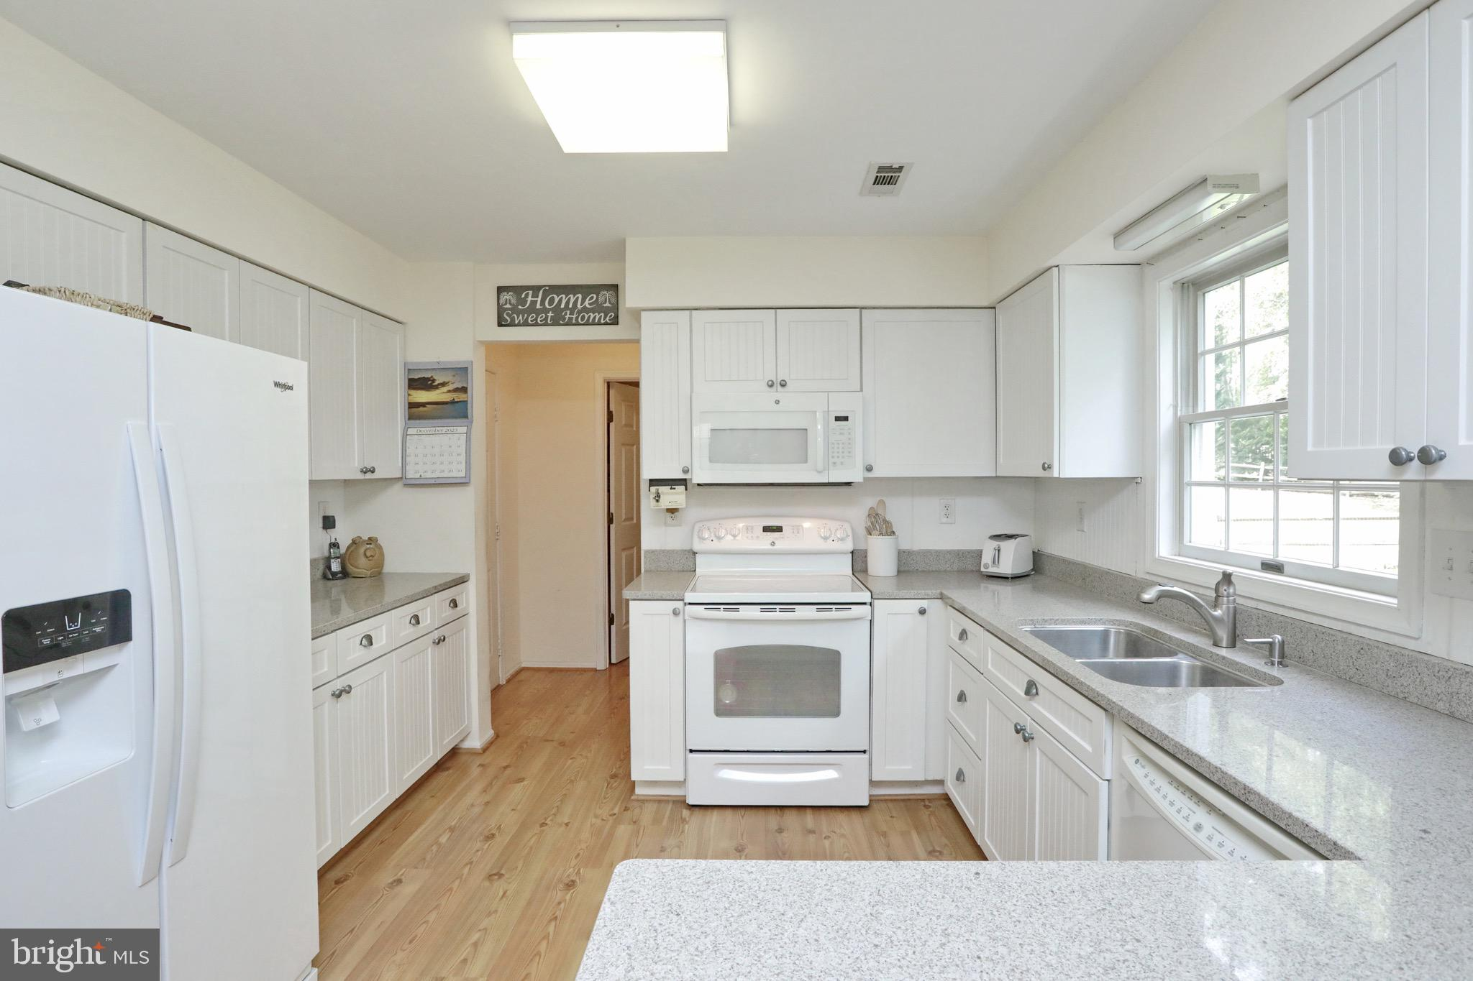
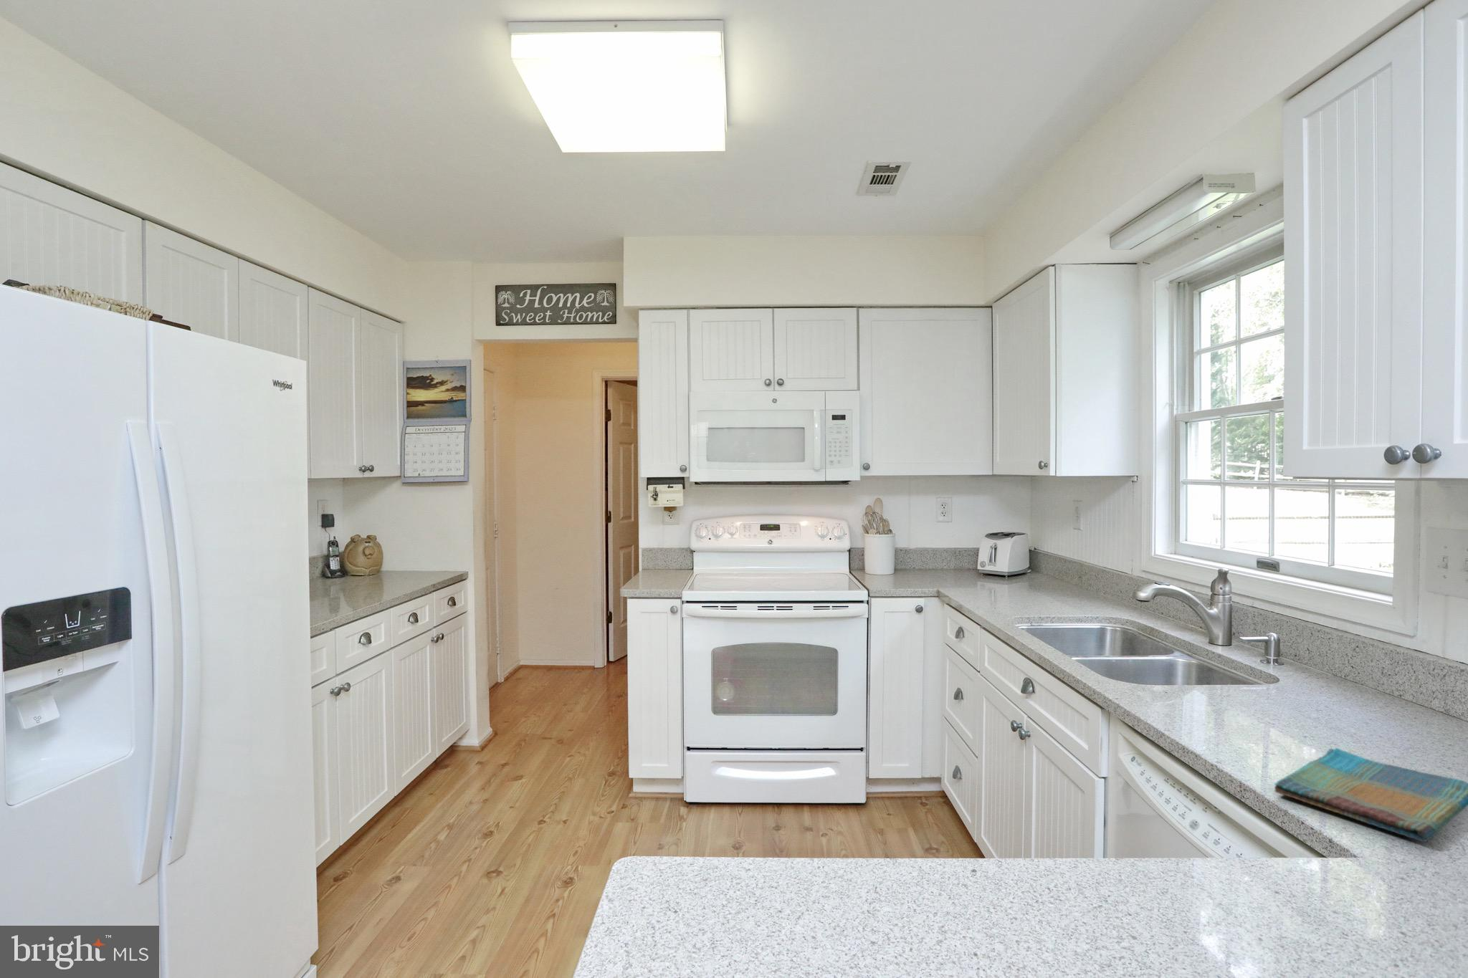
+ dish towel [1274,748,1468,843]
